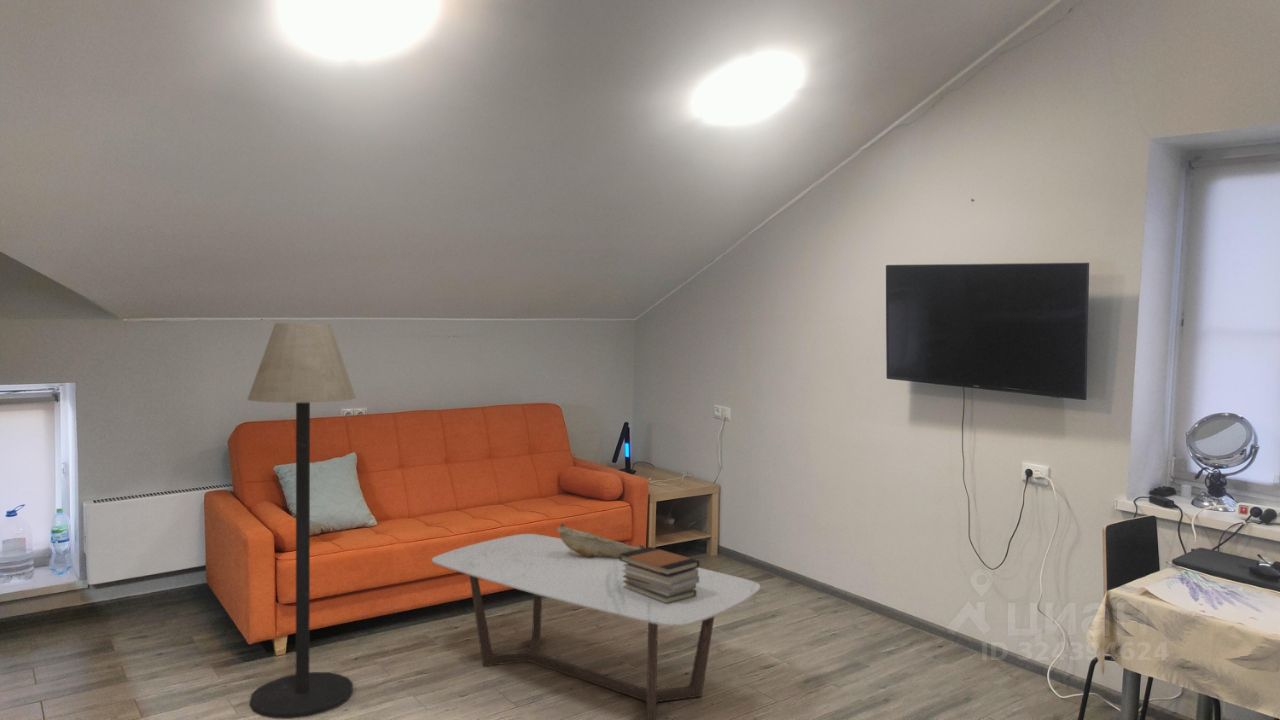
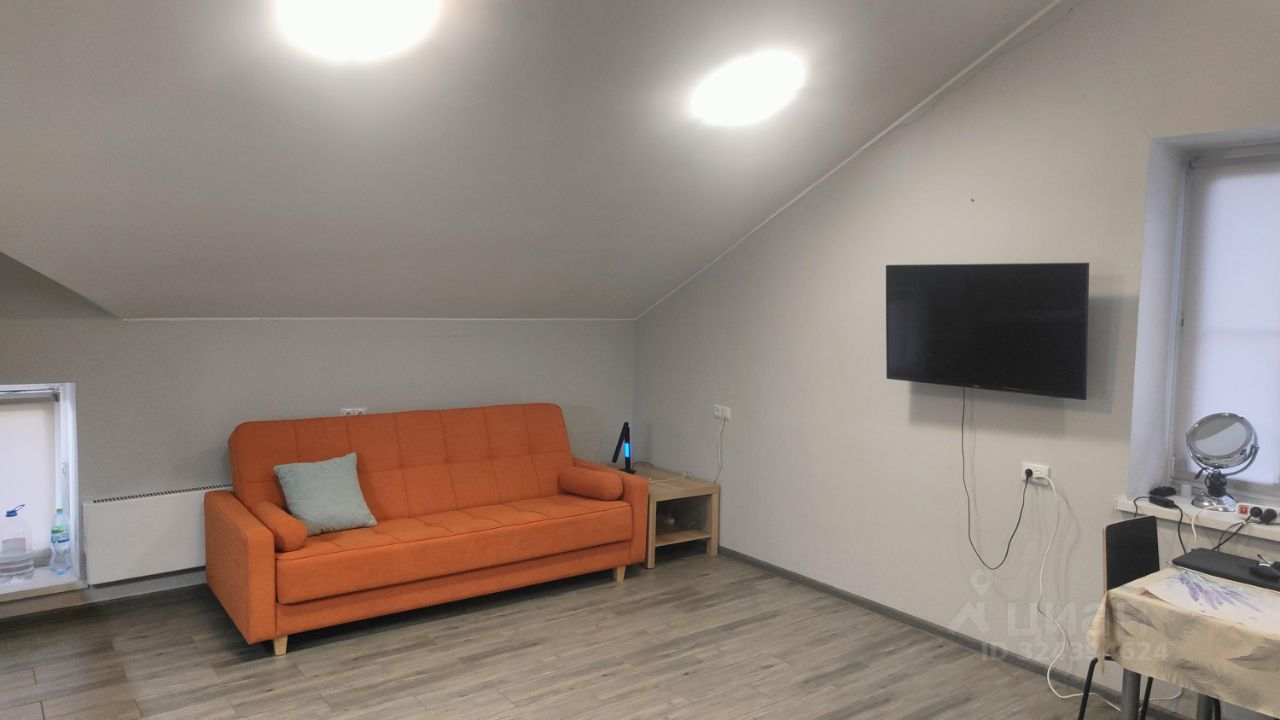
- decorative bowl [556,523,645,558]
- coffee table [431,533,761,720]
- floor lamp [246,322,357,720]
- book stack [619,546,700,604]
